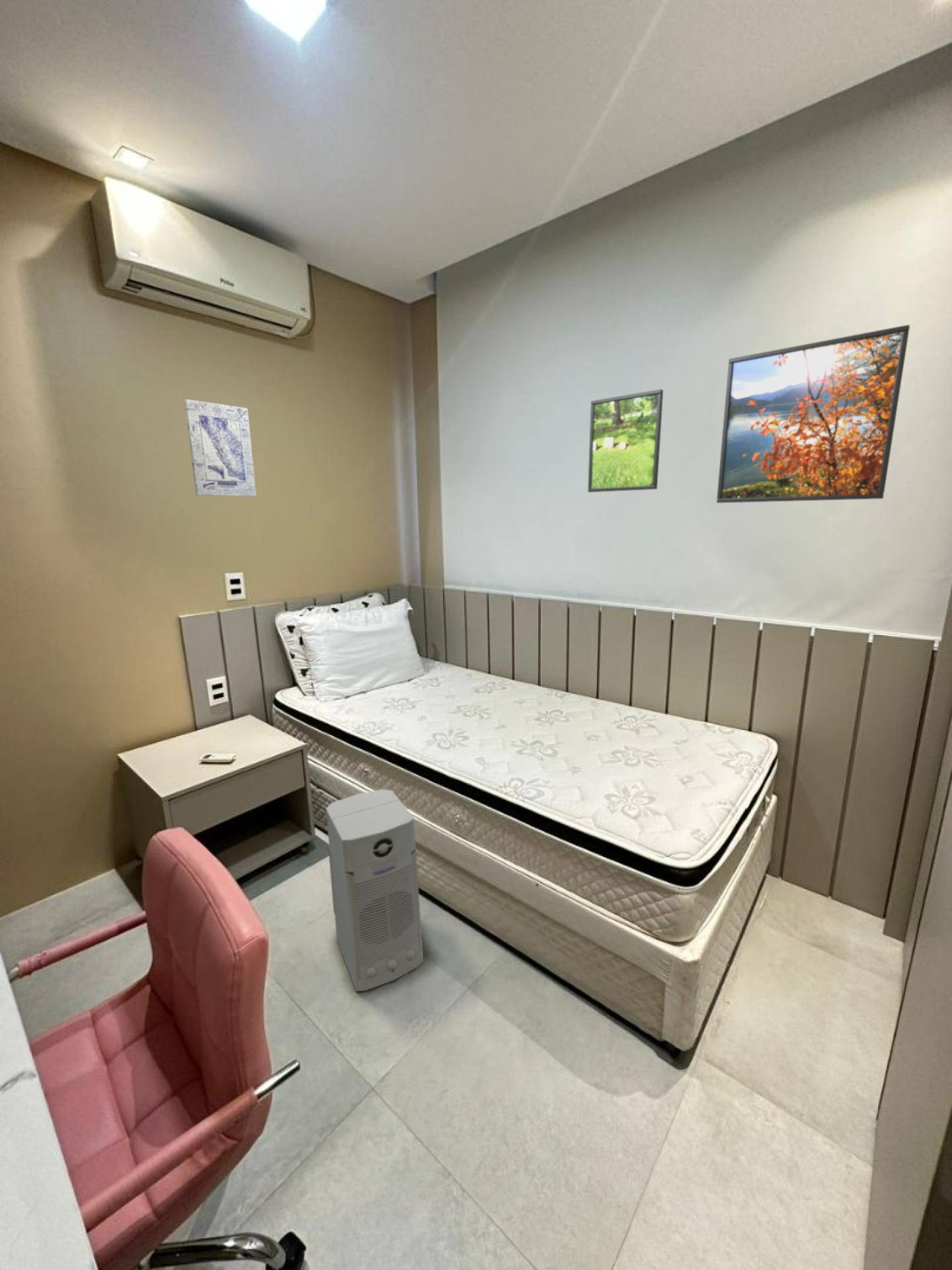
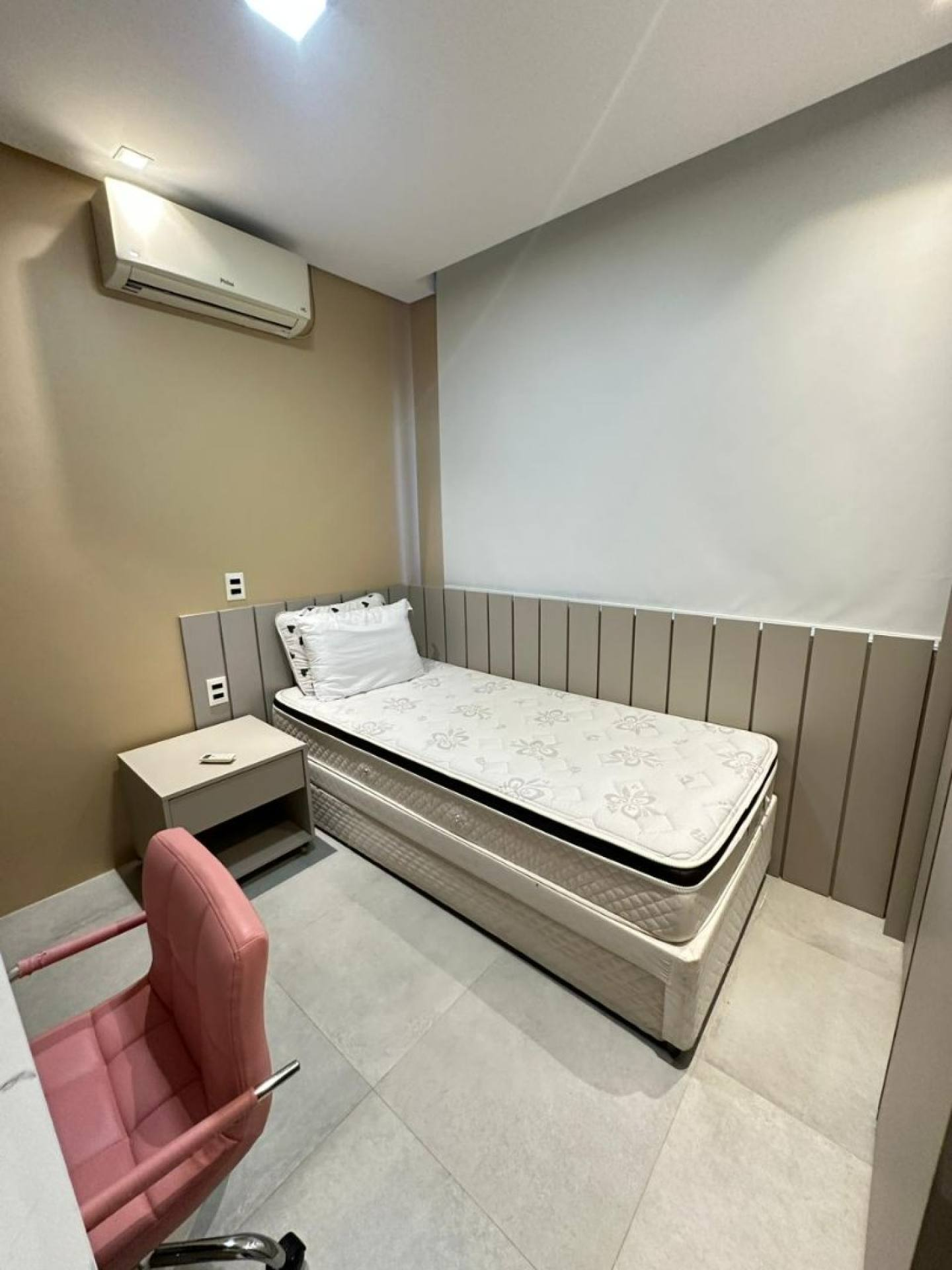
- wall art [183,398,257,497]
- air purifier [325,788,424,992]
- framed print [587,388,664,493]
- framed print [716,324,910,503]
